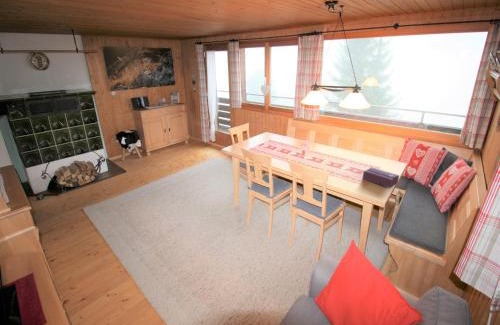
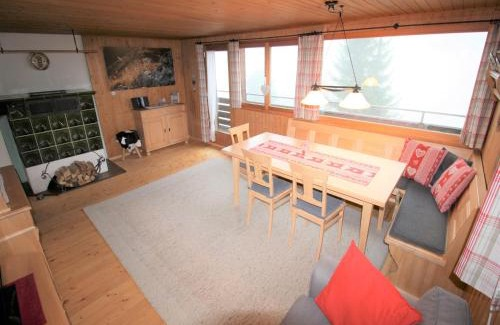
- tissue box [361,166,400,189]
